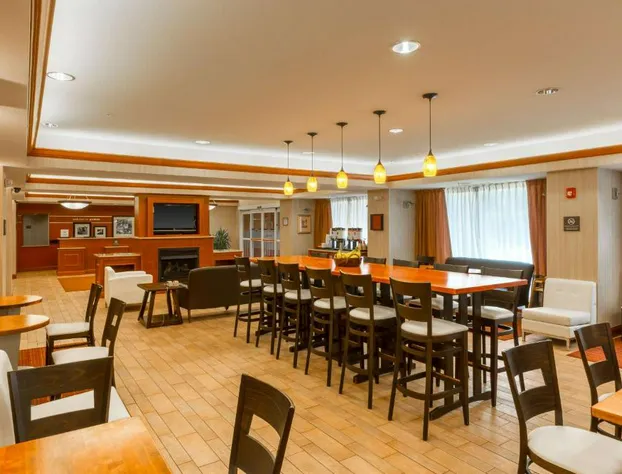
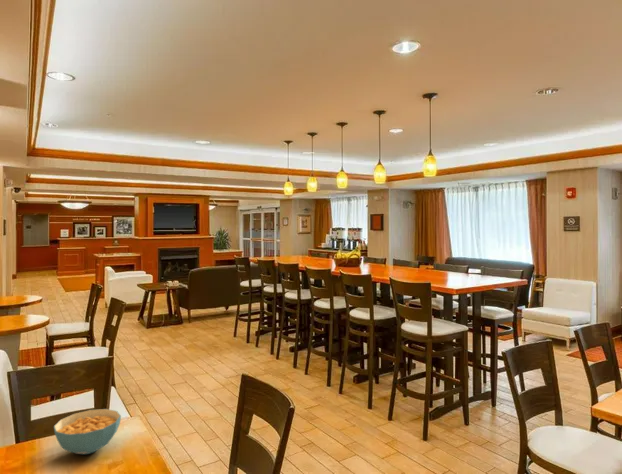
+ cereal bowl [53,408,122,455]
